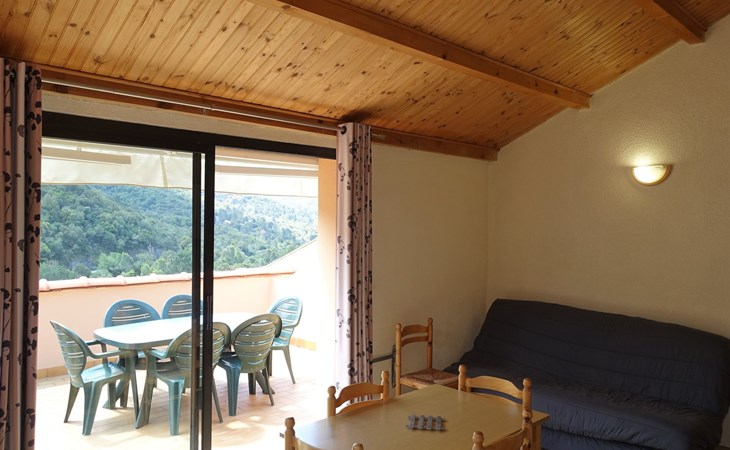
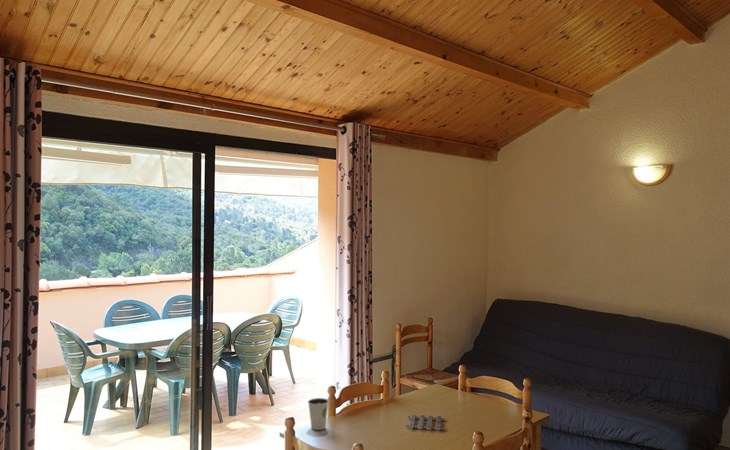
+ dixie cup [307,397,330,431]
